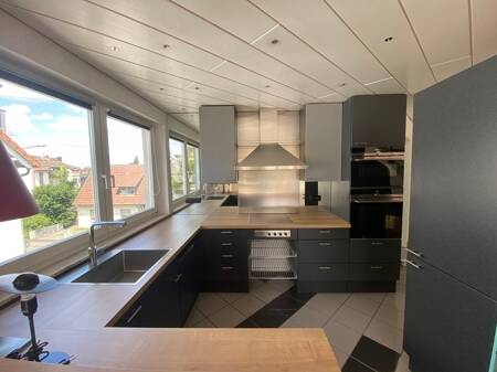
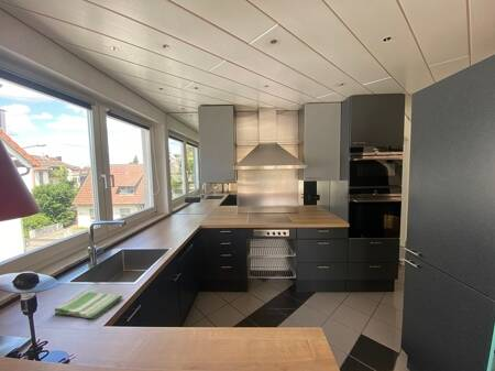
+ dish towel [53,290,123,319]
